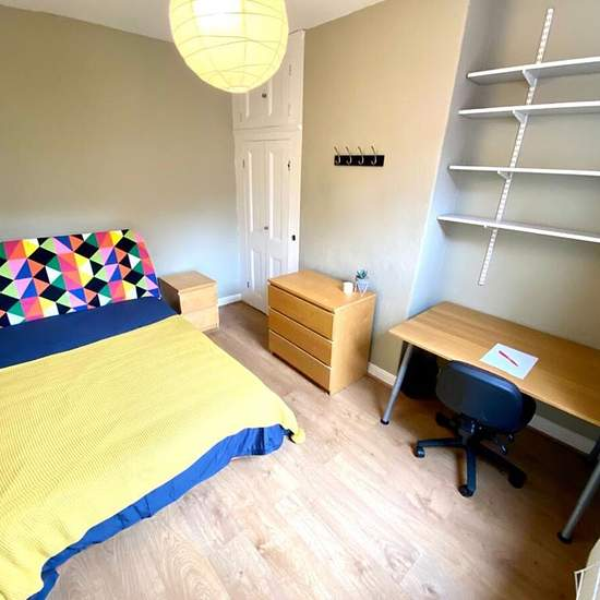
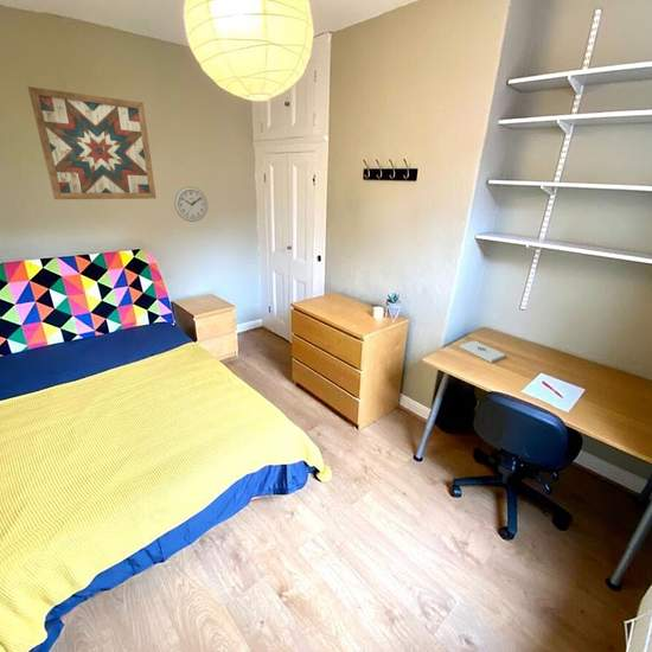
+ wall clock [173,185,209,223]
+ wall art [26,85,156,200]
+ notepad [459,339,506,364]
